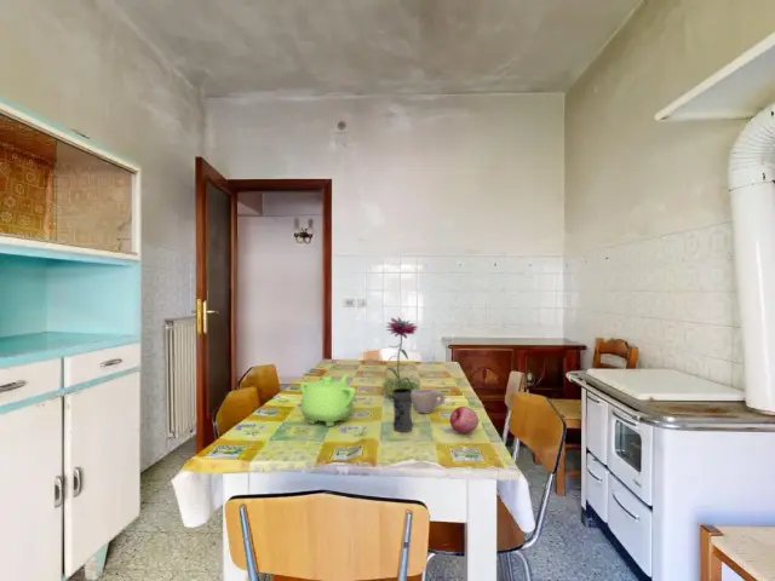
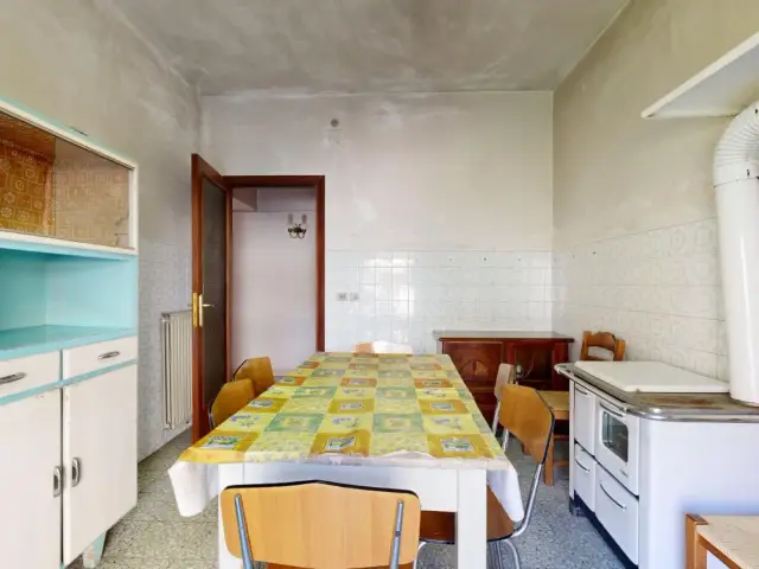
- flower [380,316,421,398]
- teapot [299,373,357,427]
- cup [411,387,446,414]
- fruit [449,405,480,435]
- jar [391,389,414,433]
